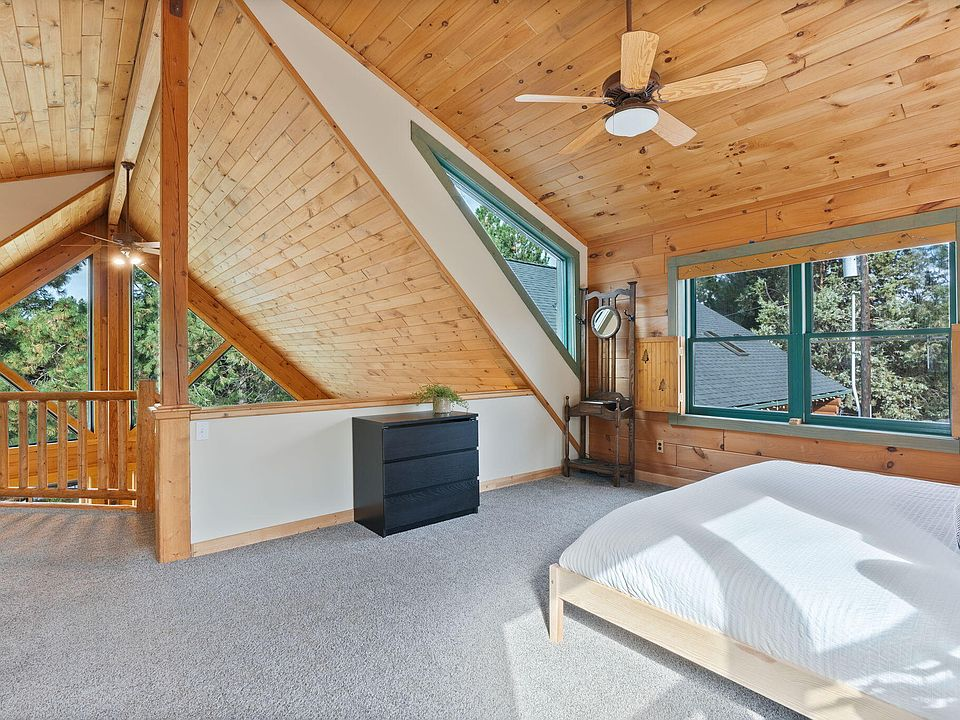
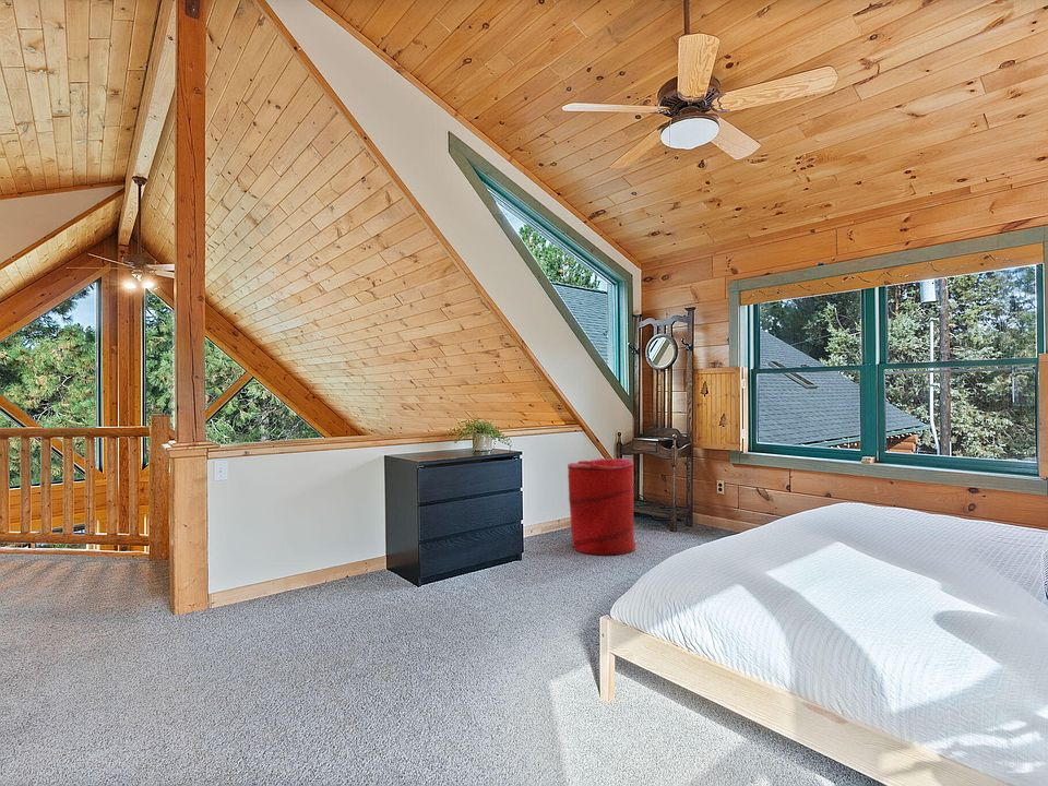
+ laundry hamper [567,457,638,557]
